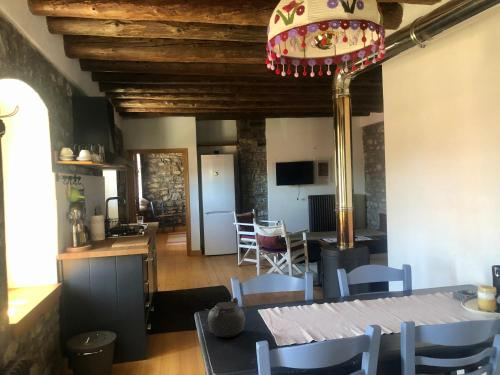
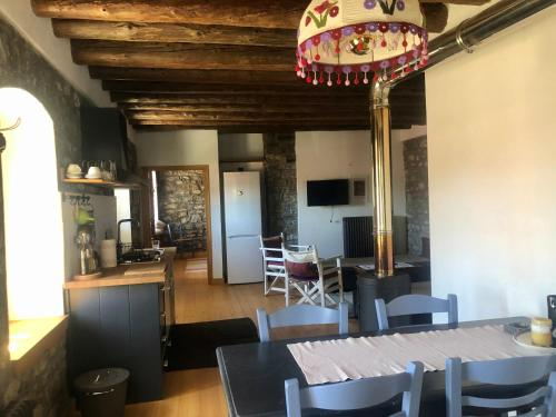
- teapot [205,297,246,338]
